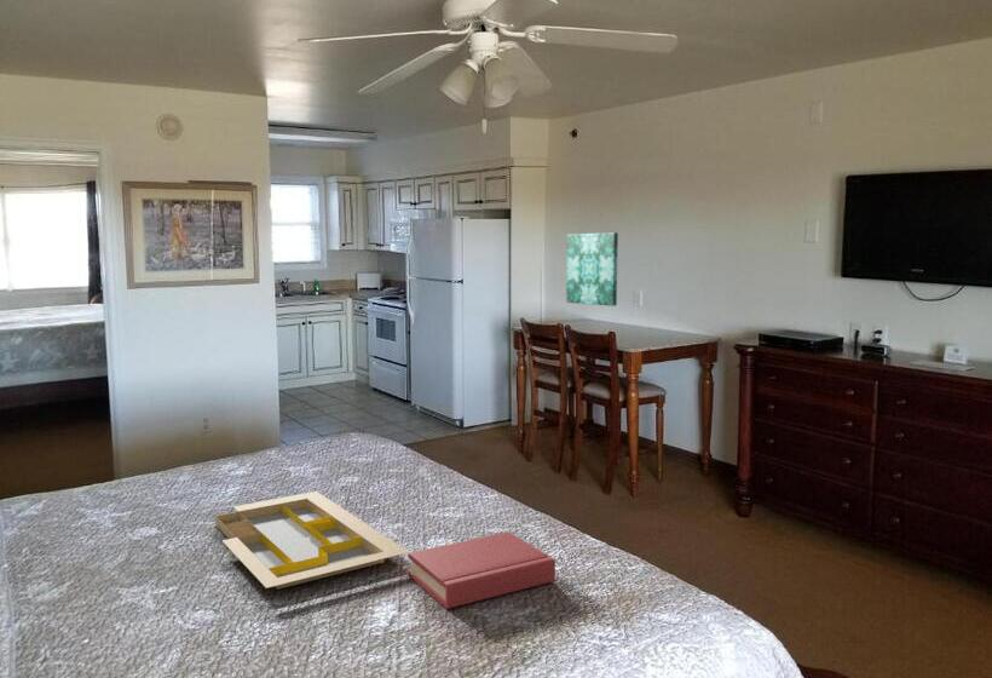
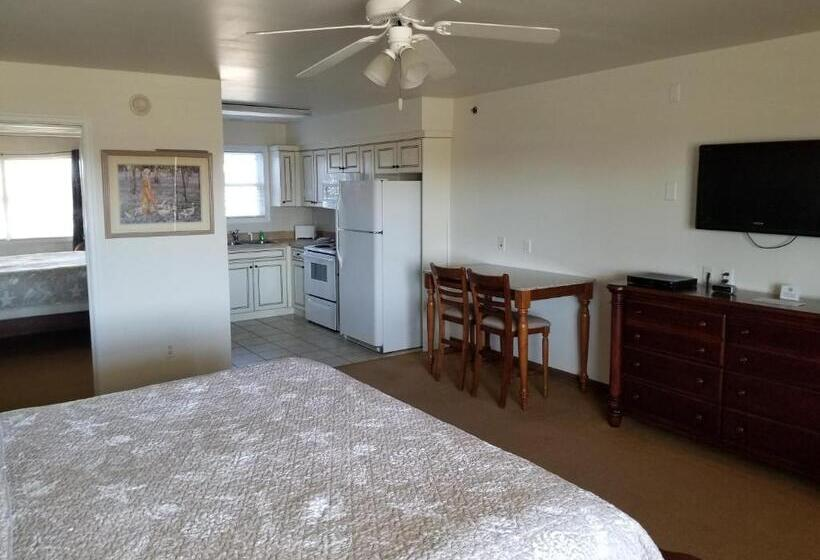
- wall art [565,231,619,308]
- serving tray [214,490,410,591]
- hardback book [408,530,556,610]
